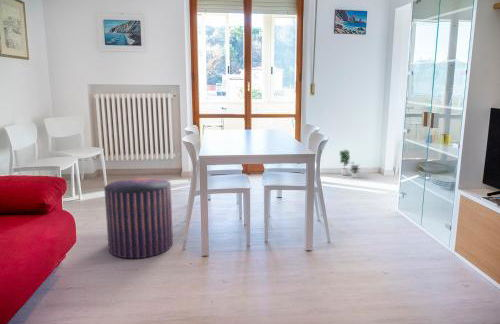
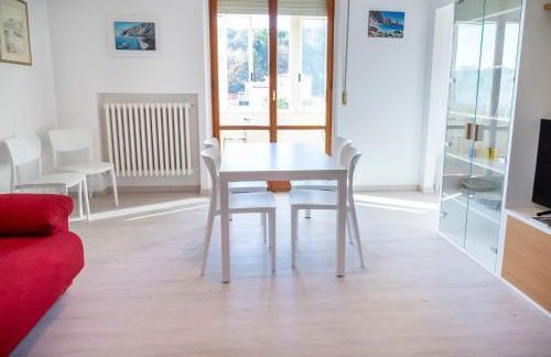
- potted plant [338,147,361,179]
- pouf [103,177,174,259]
